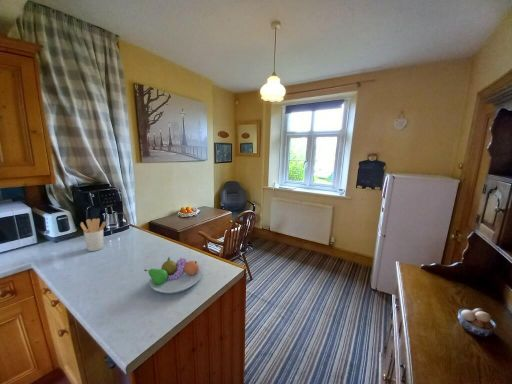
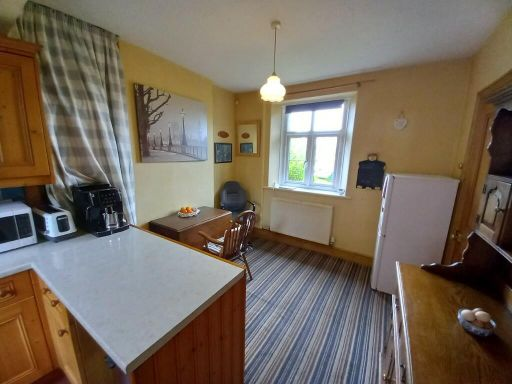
- fruit bowl [143,256,202,295]
- utensil holder [79,217,107,252]
